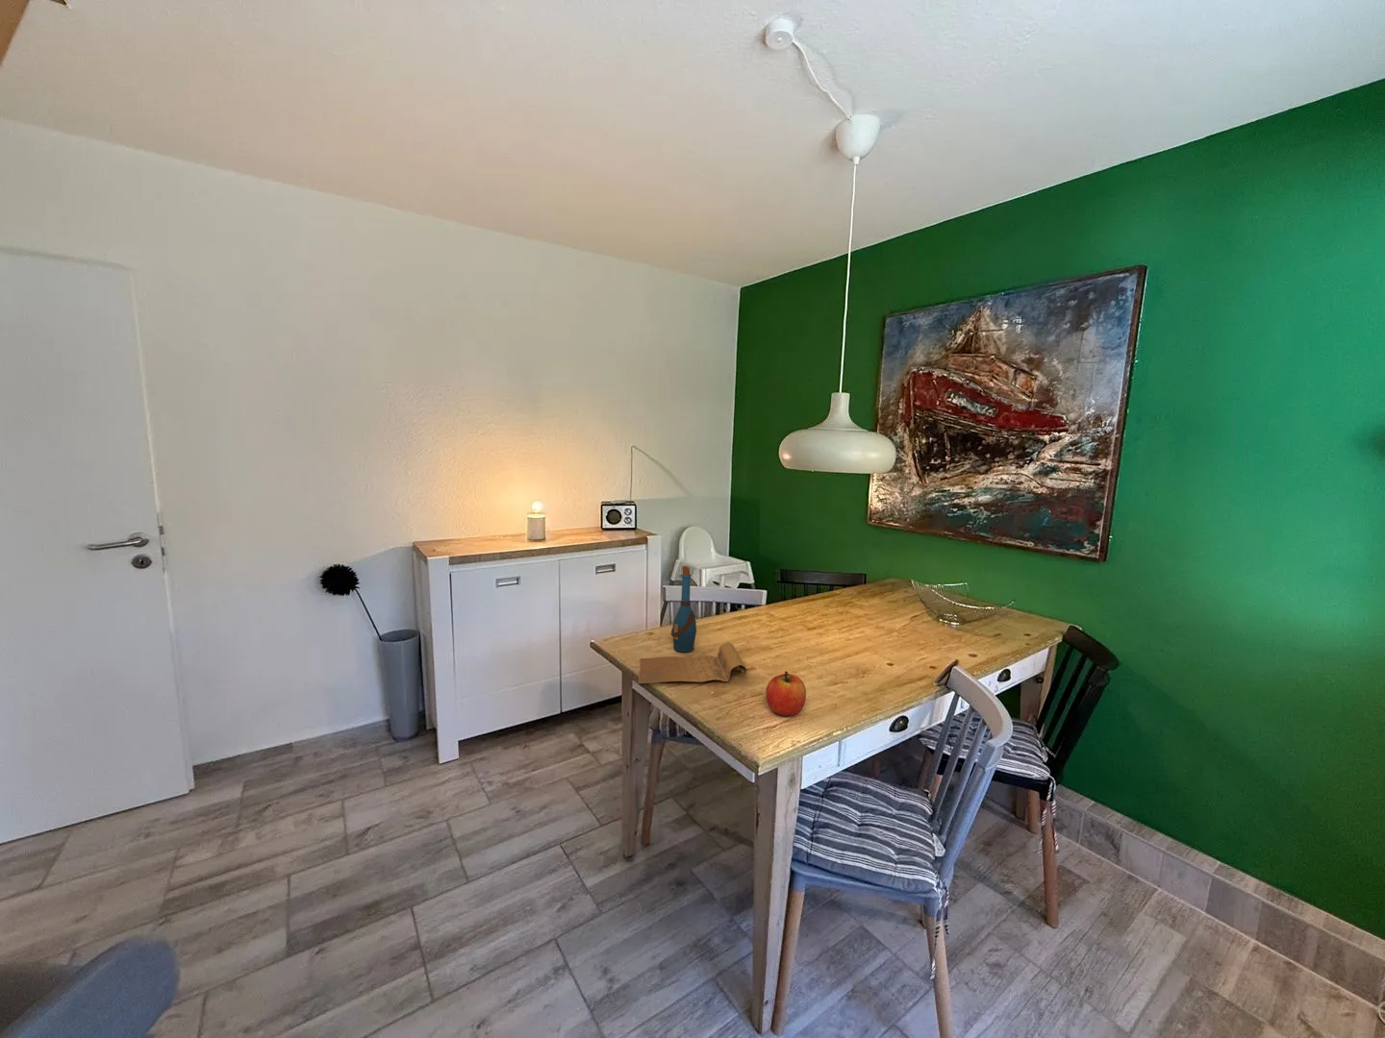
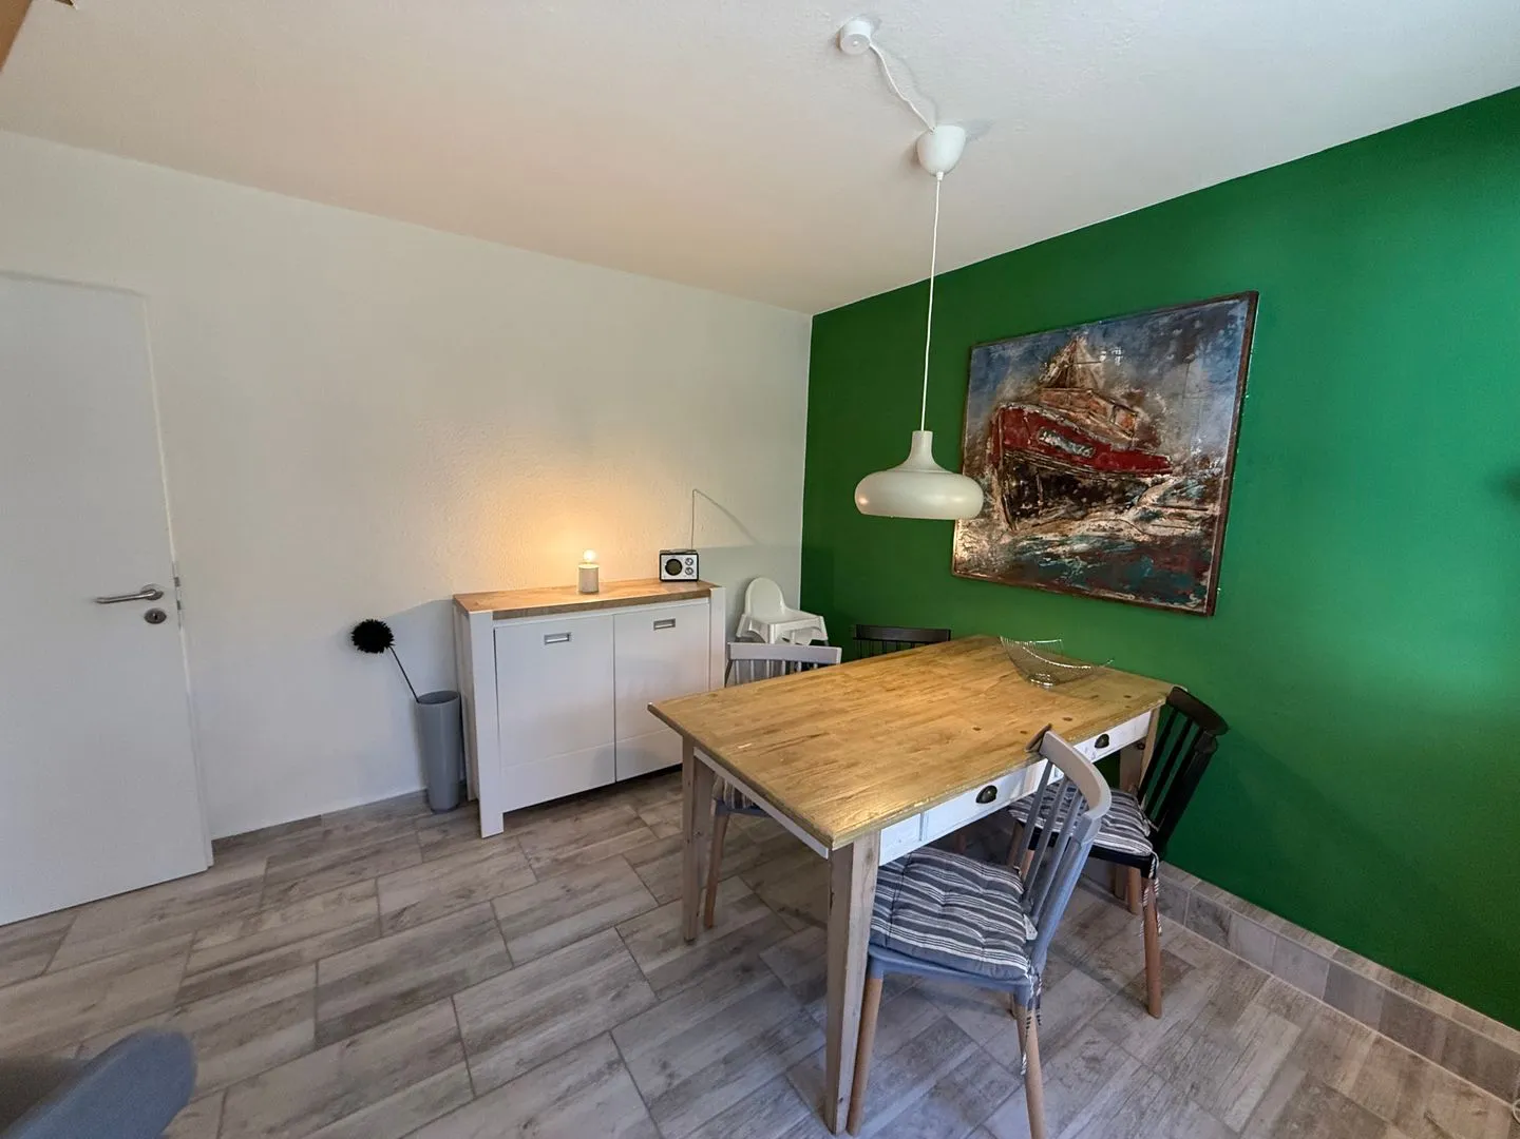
- apple [764,671,807,717]
- message in a bottle [637,565,747,685]
